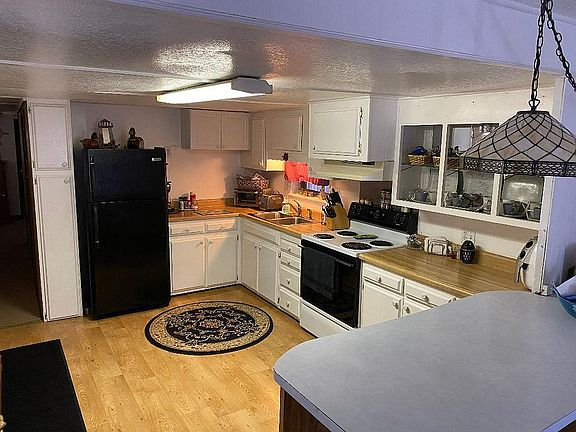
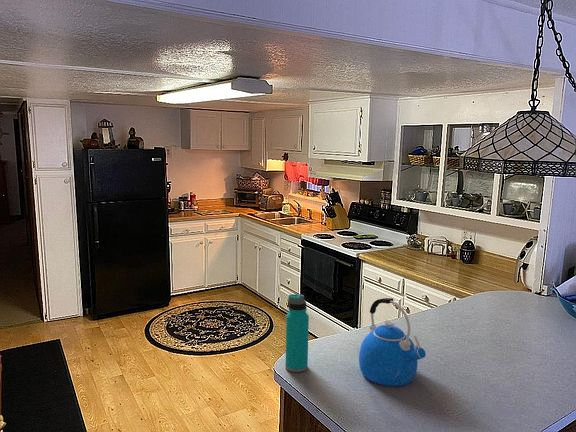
+ water bottle [285,293,310,373]
+ kettle [358,297,427,387]
